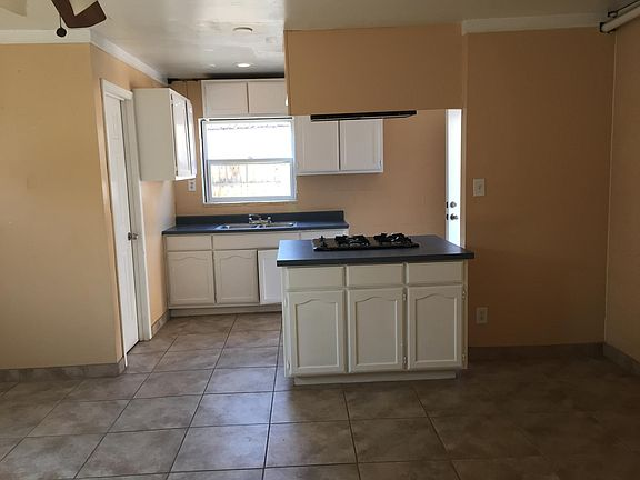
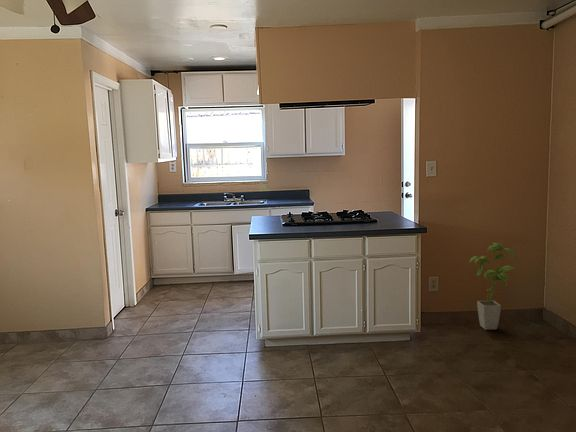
+ house plant [468,242,518,331]
